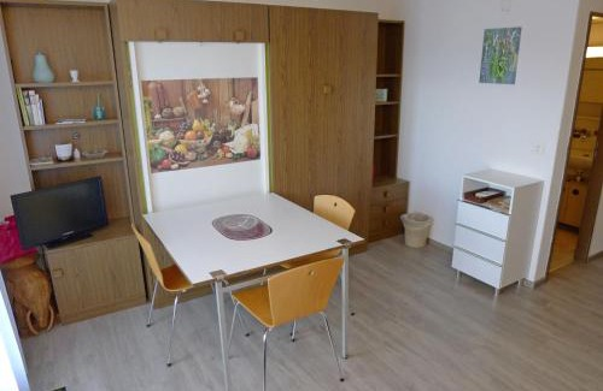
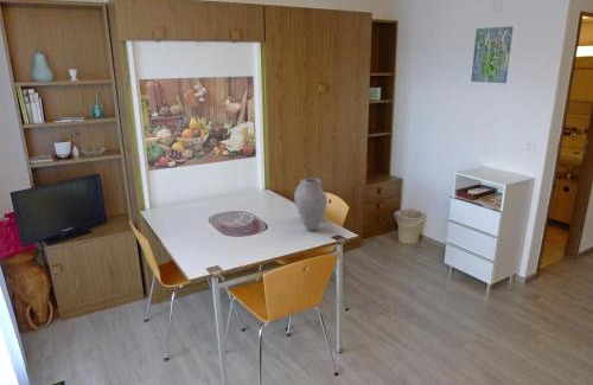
+ vase [293,178,329,232]
